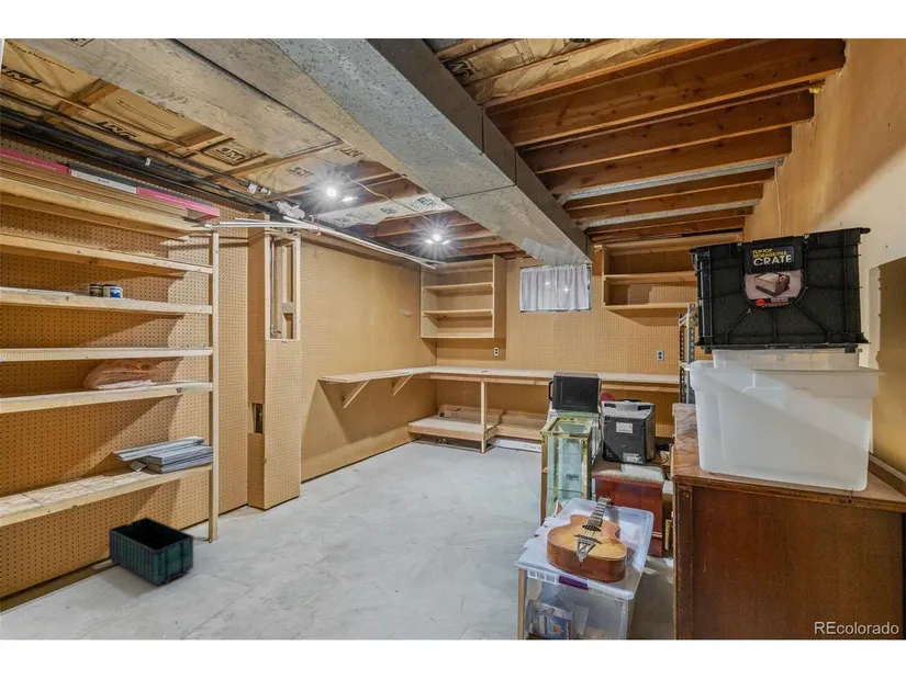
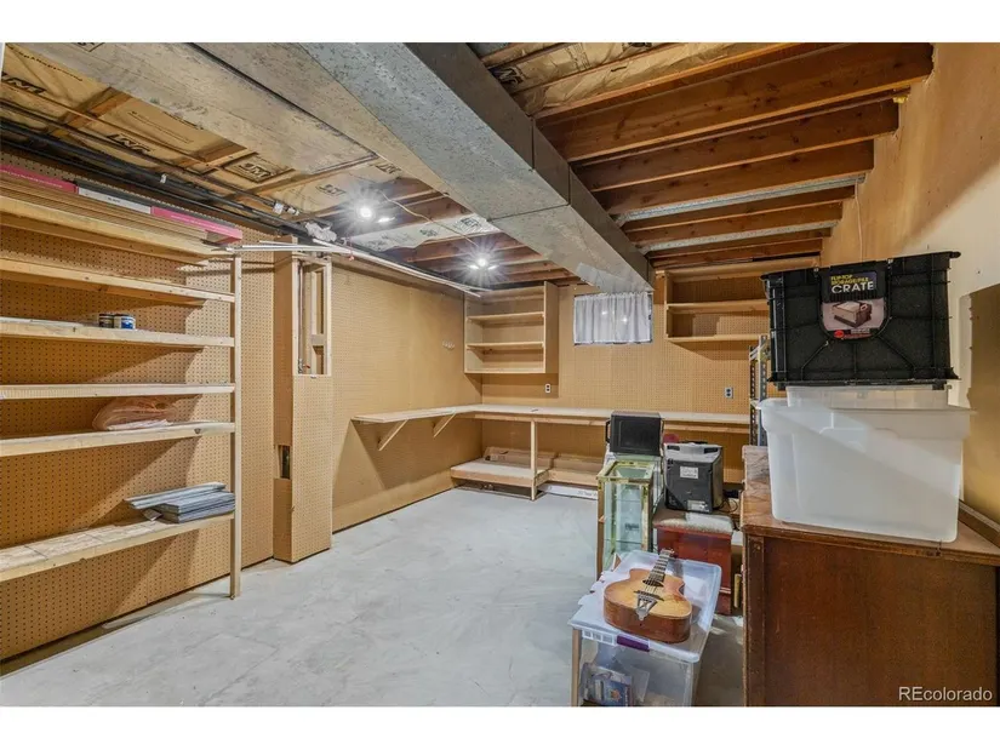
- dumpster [108,516,195,586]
